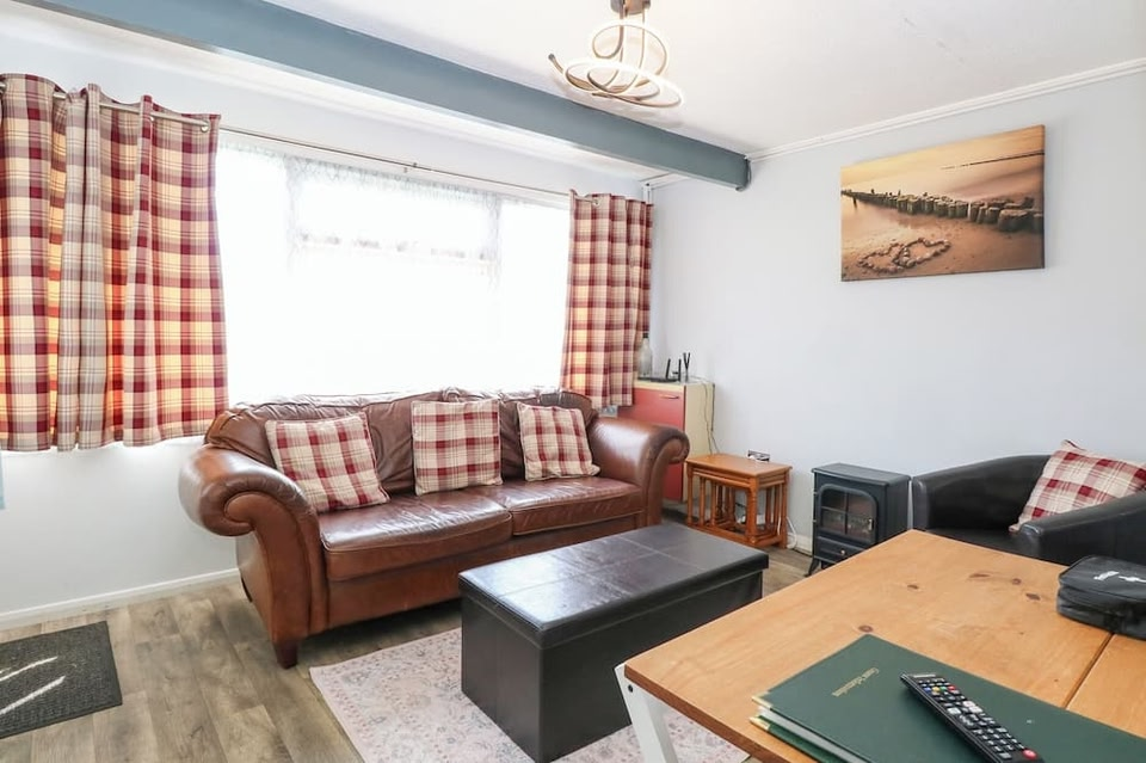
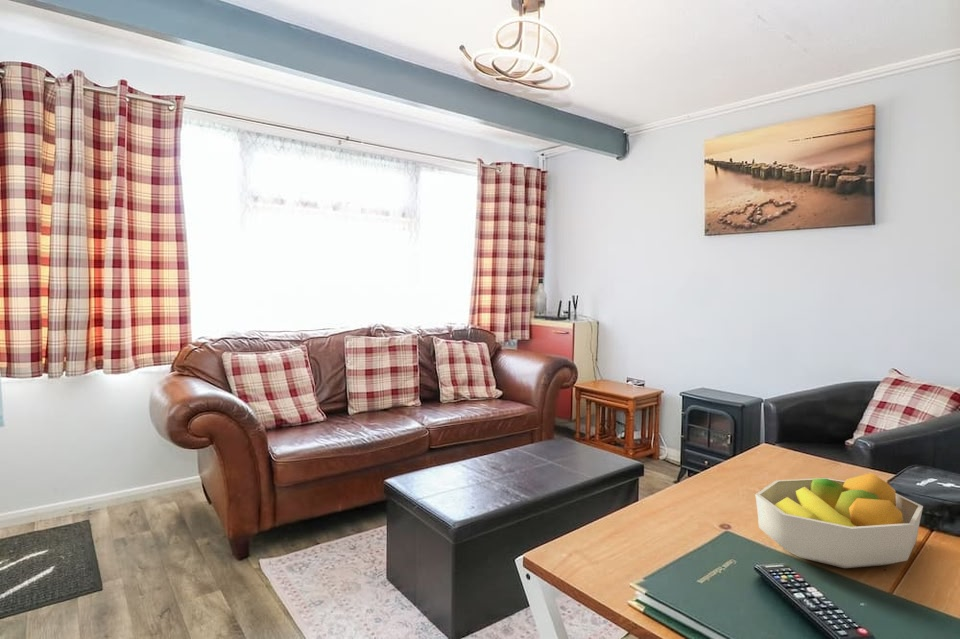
+ fruit bowl [754,472,924,569]
